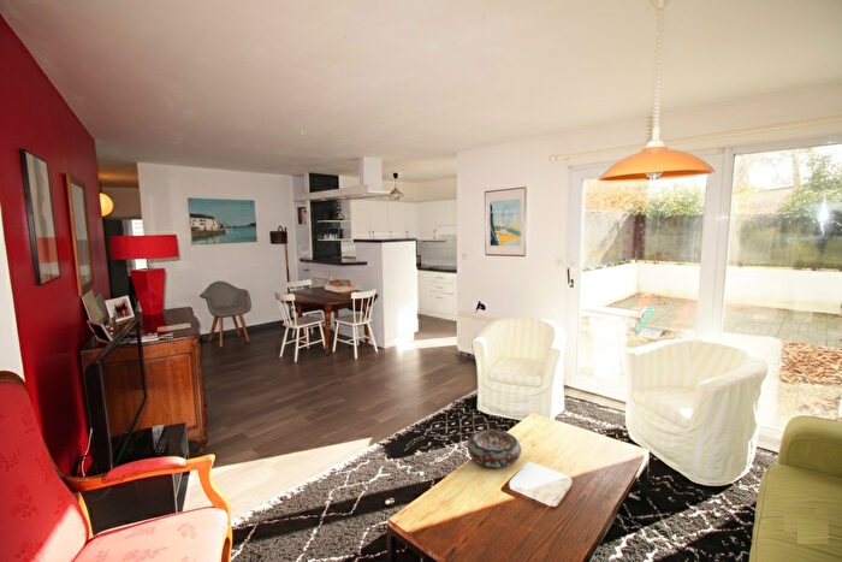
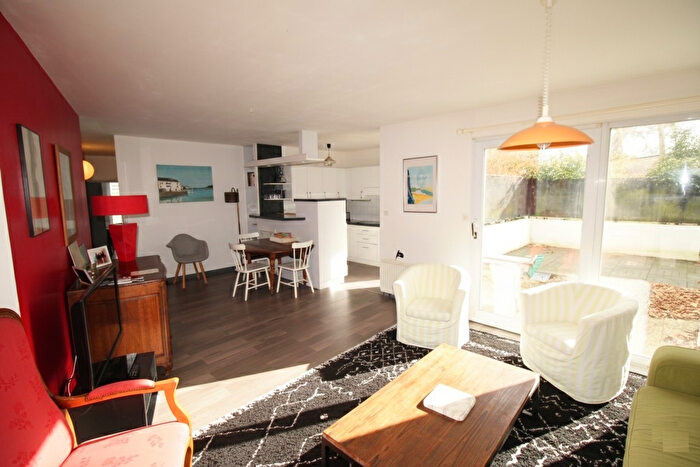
- decorative bowl [466,428,522,468]
